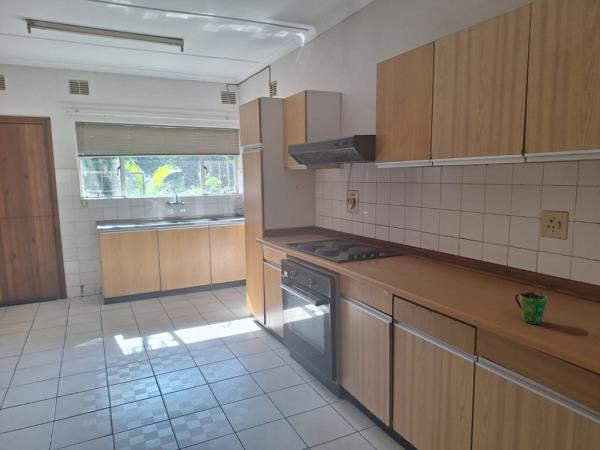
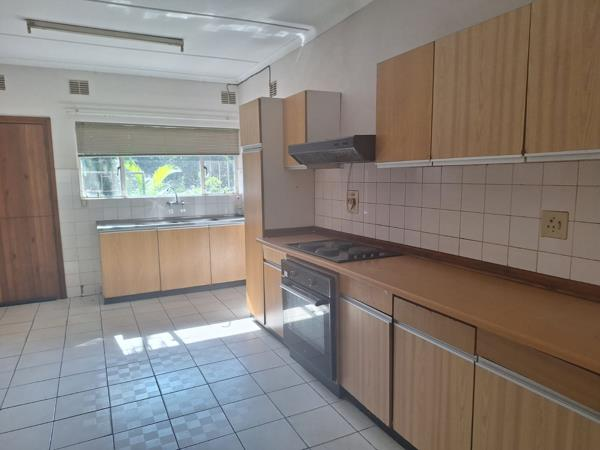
- cup [514,291,549,325]
